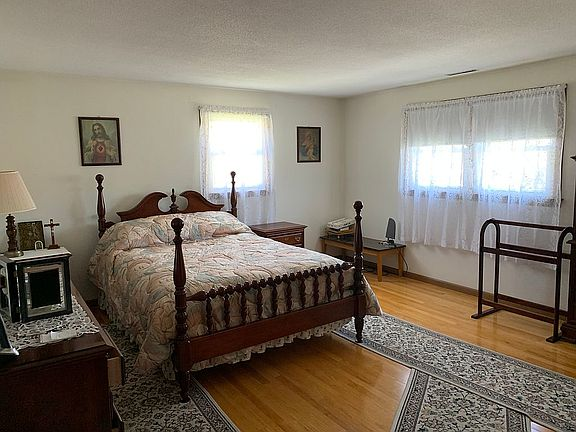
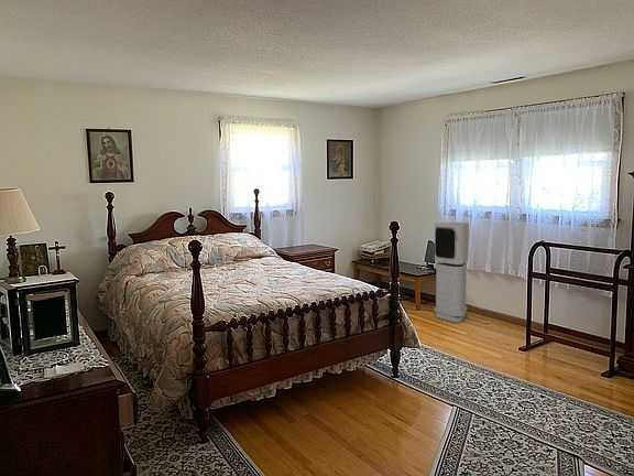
+ air purifier [433,221,470,323]
